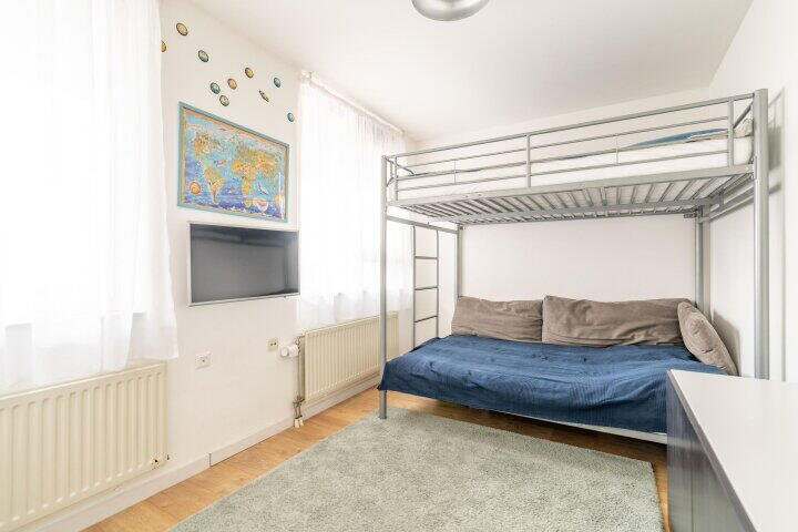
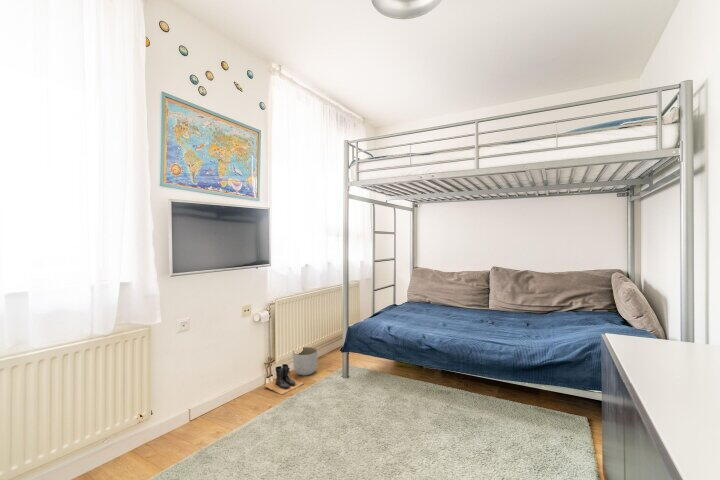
+ boots [263,363,305,395]
+ planter [292,346,318,377]
